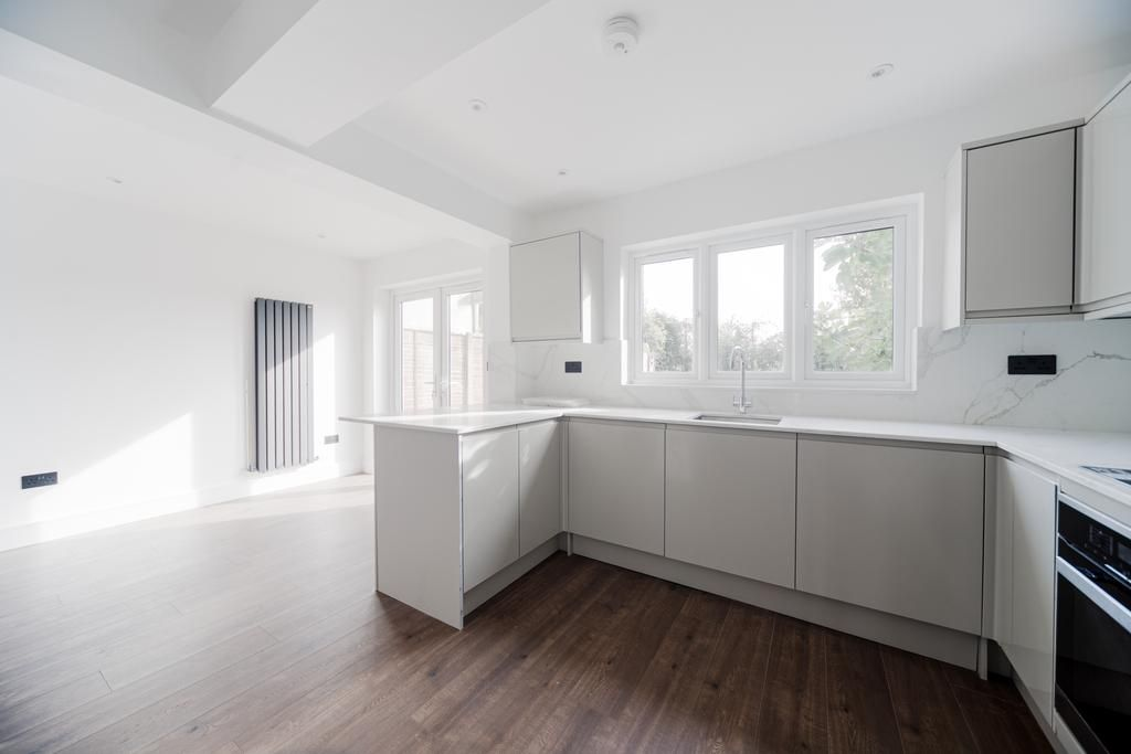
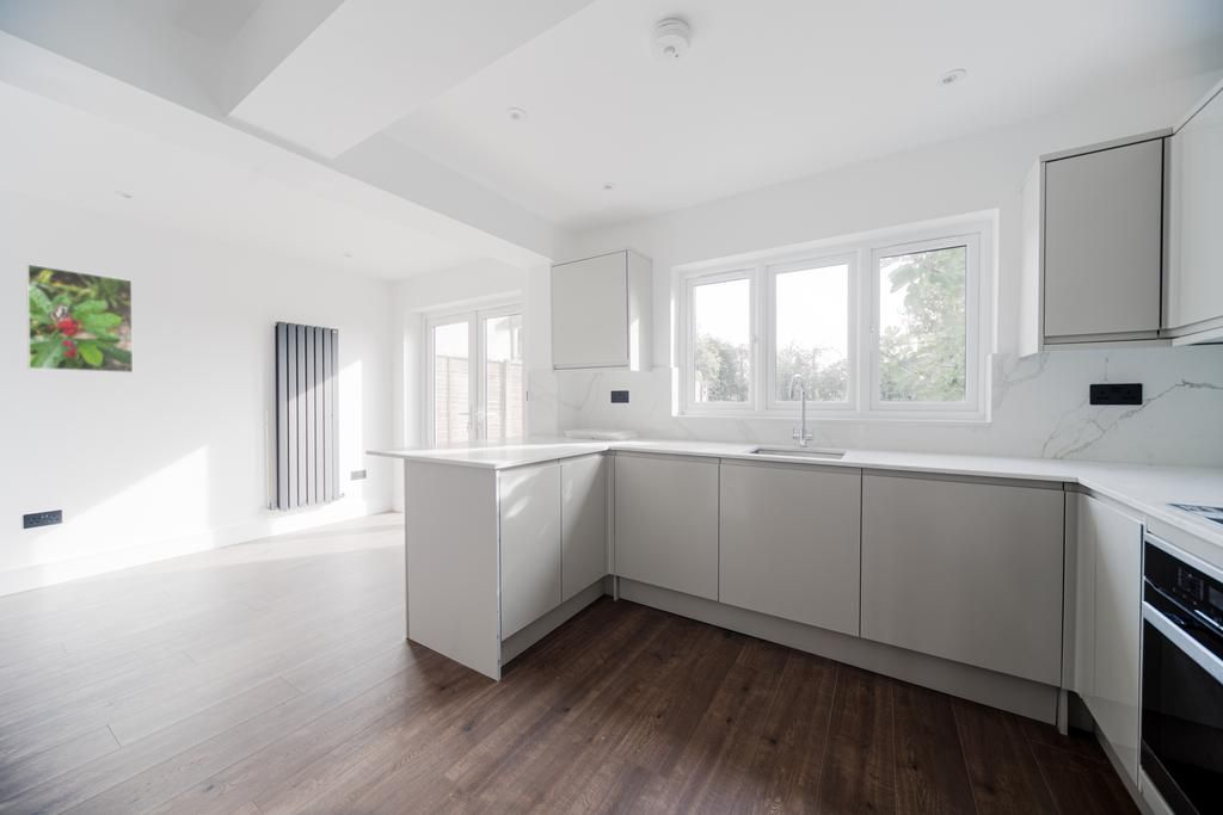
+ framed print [25,263,134,373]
